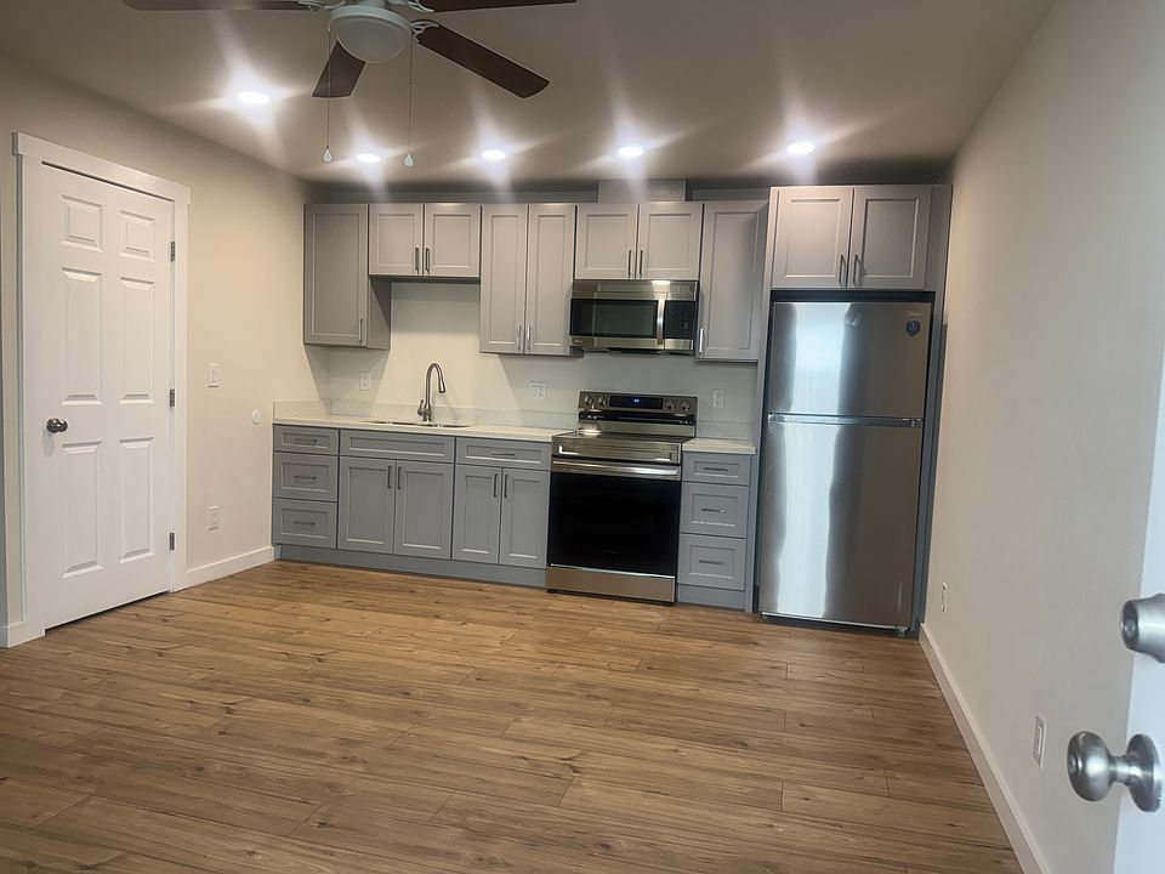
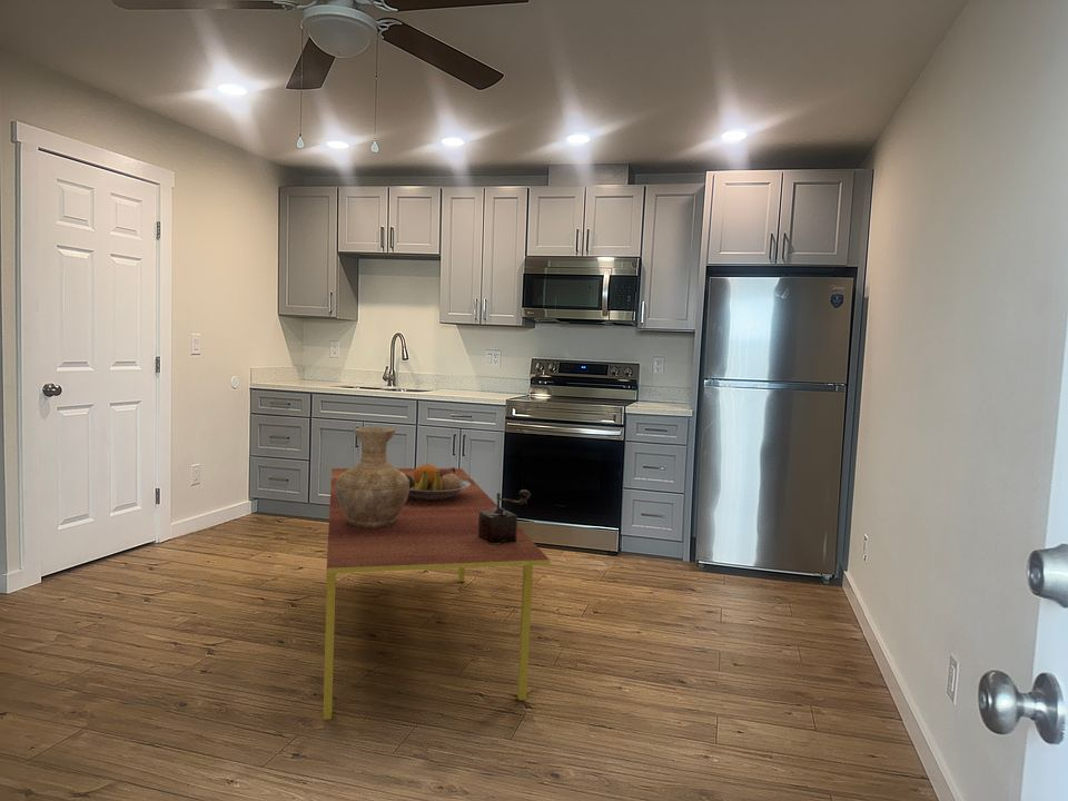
+ vase [335,426,409,528]
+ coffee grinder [478,488,532,544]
+ fruit bowl [406,463,471,501]
+ dining table [322,467,551,721]
